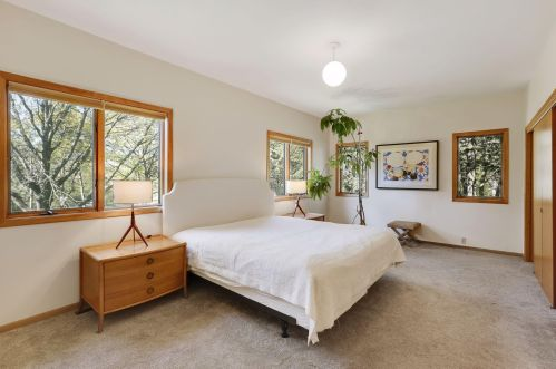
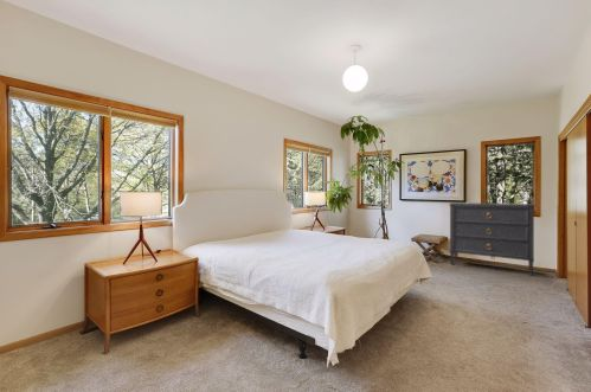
+ dresser [449,201,535,277]
